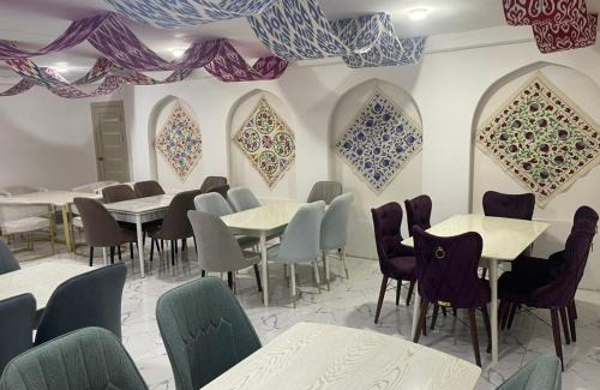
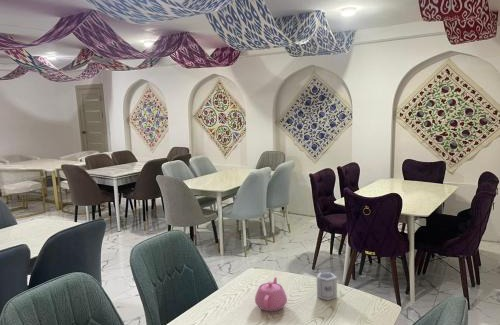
+ cup [316,272,338,301]
+ teapot [254,276,288,312]
